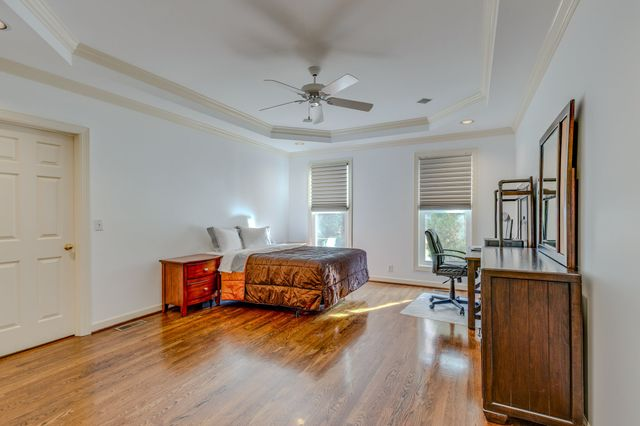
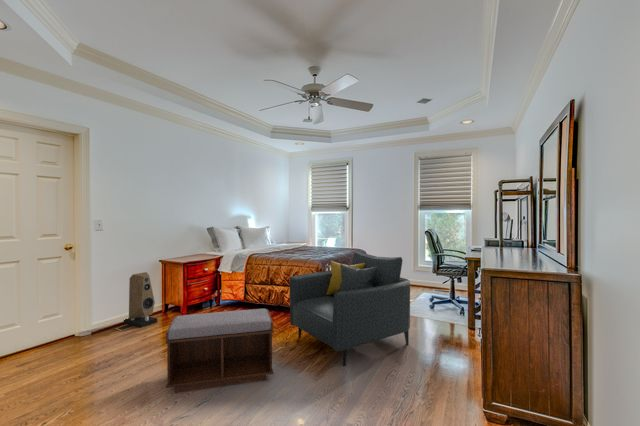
+ armchair [289,250,411,367]
+ speaker [123,271,158,328]
+ bench [165,308,274,393]
